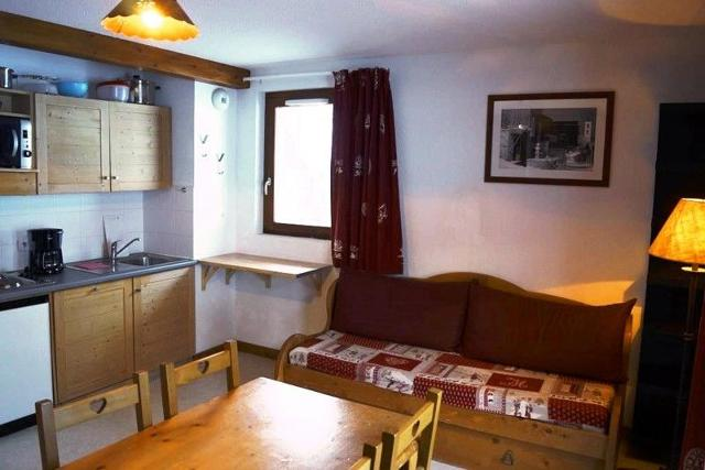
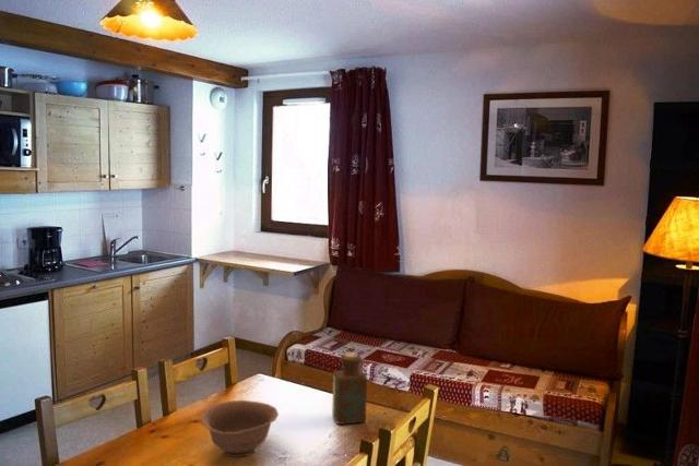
+ bowl [200,399,280,458]
+ bottle [331,351,368,426]
